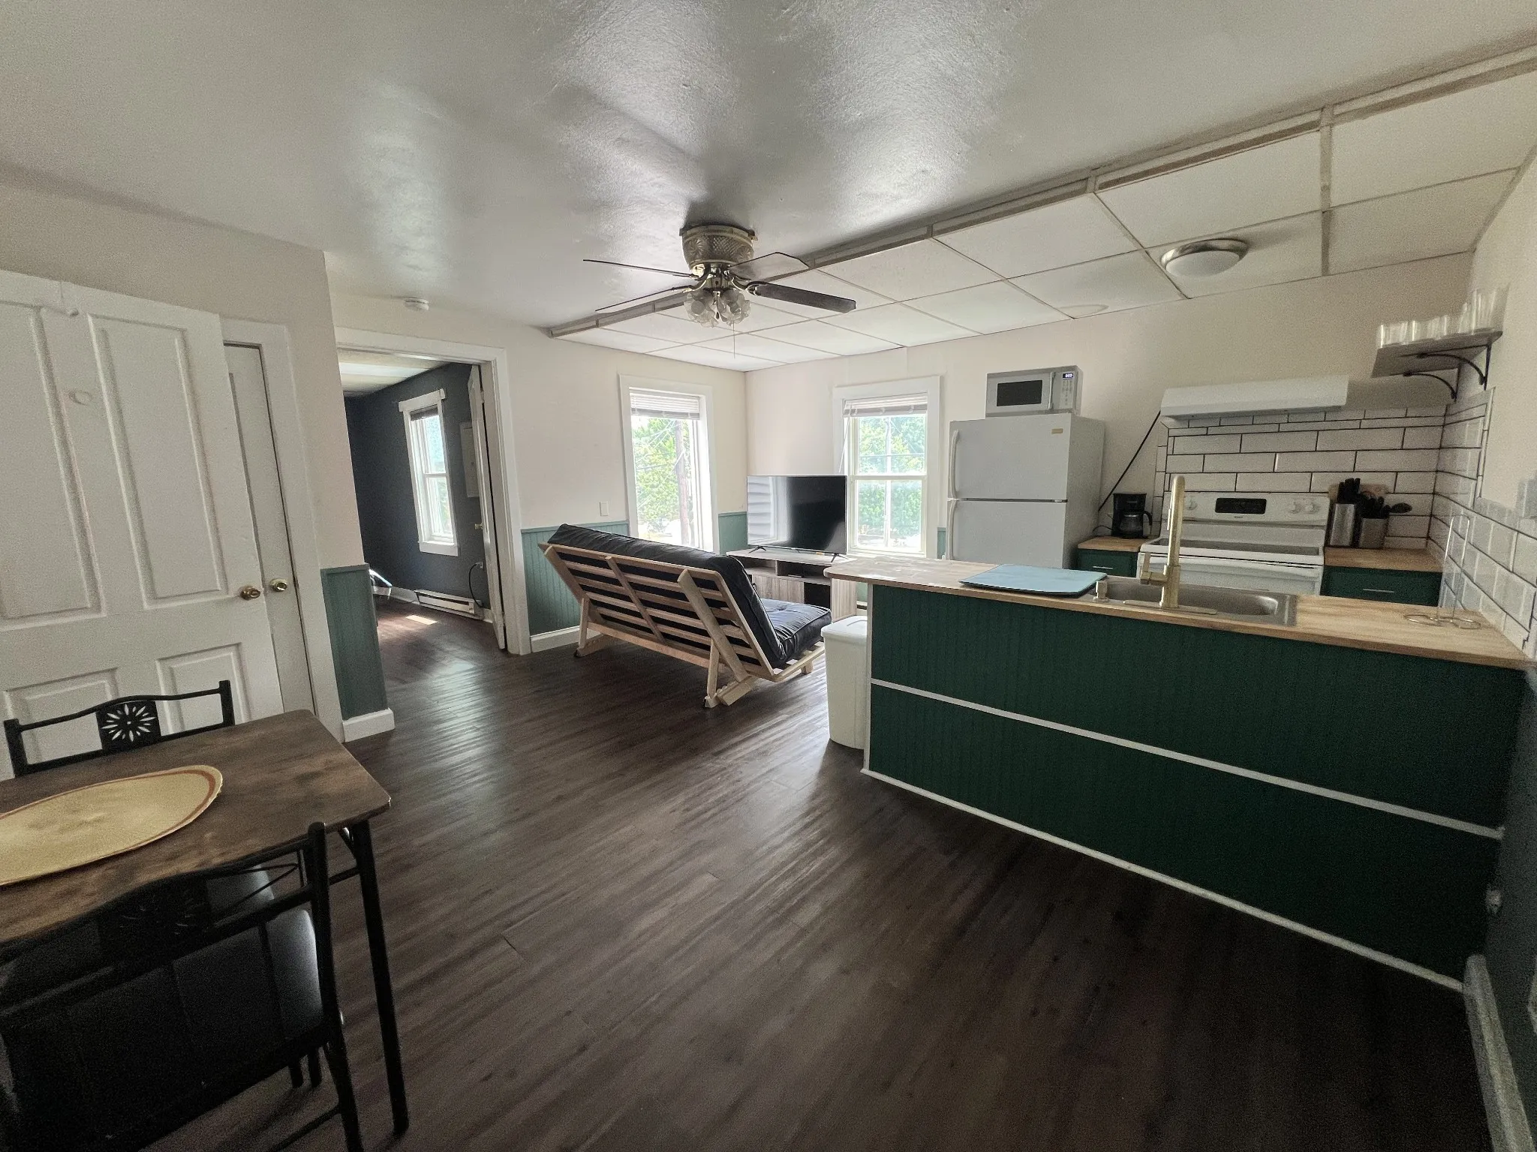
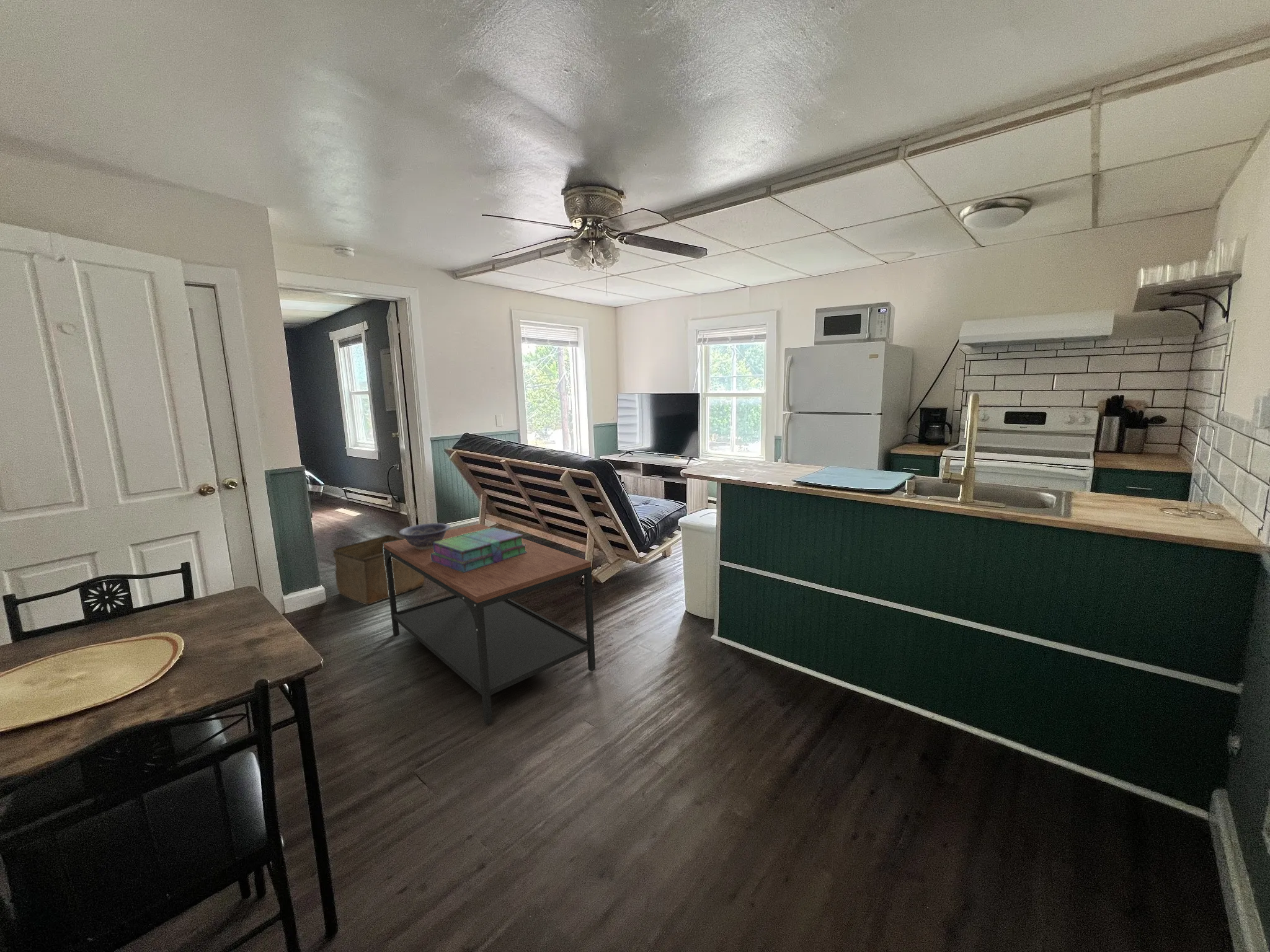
+ storage bin [332,534,425,606]
+ coffee table [383,523,596,725]
+ stack of books [431,527,527,573]
+ decorative bowl [398,522,451,549]
